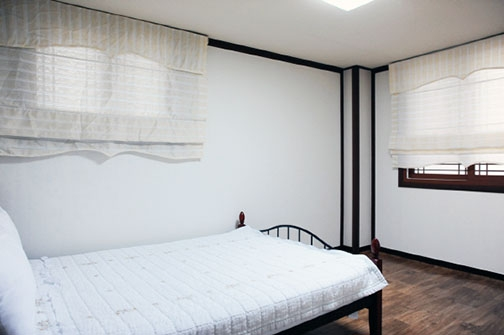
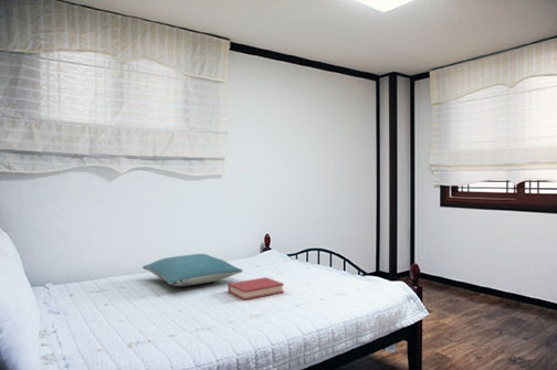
+ pillow [141,253,244,287]
+ hardback book [227,276,285,302]
